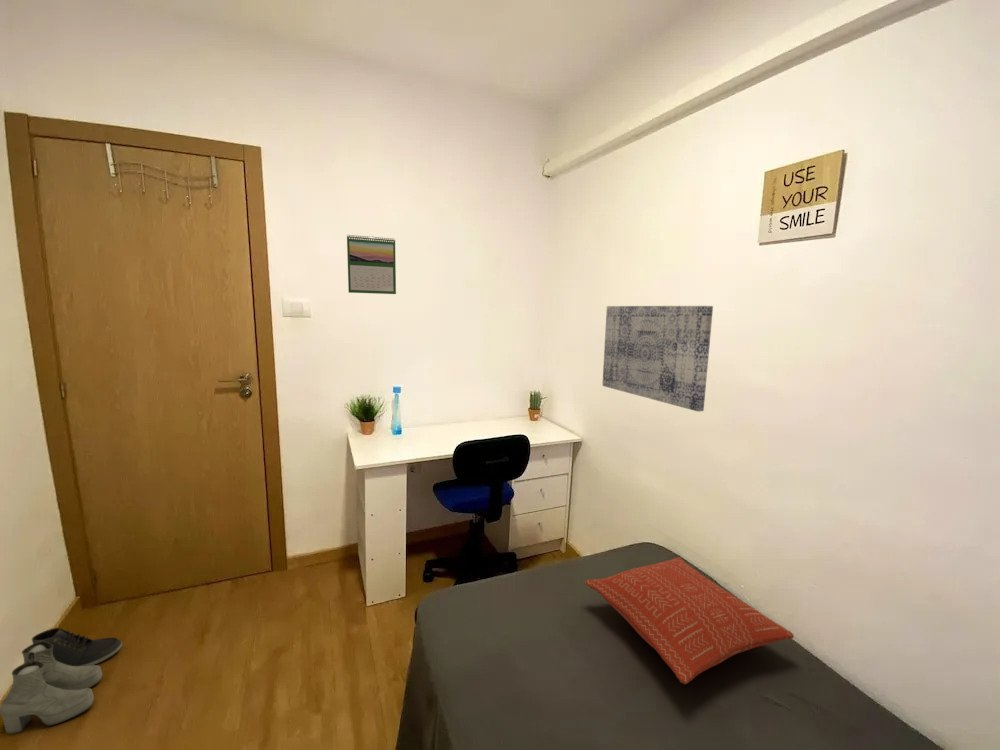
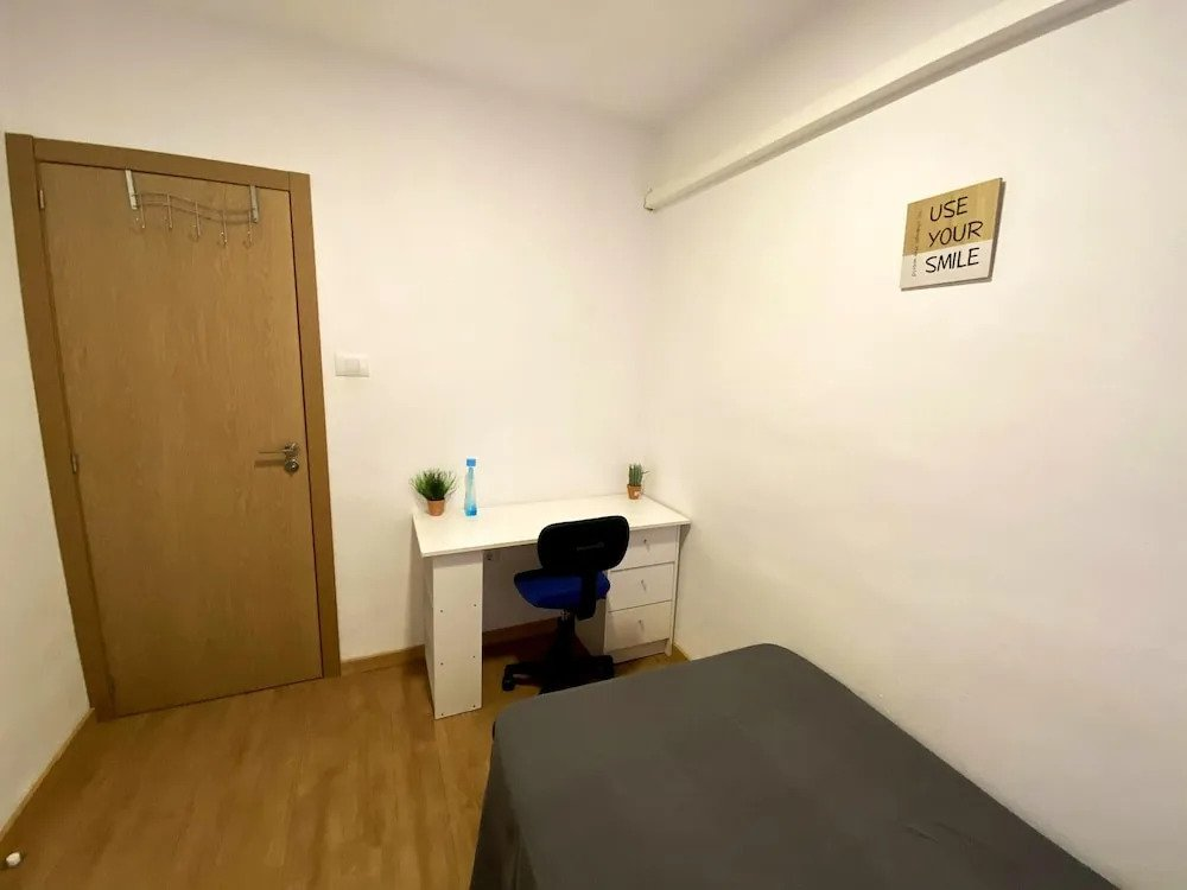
- boots [0,641,103,735]
- sneaker [31,627,123,666]
- pillow [584,557,795,685]
- calendar [346,234,397,295]
- wall art [601,305,714,413]
